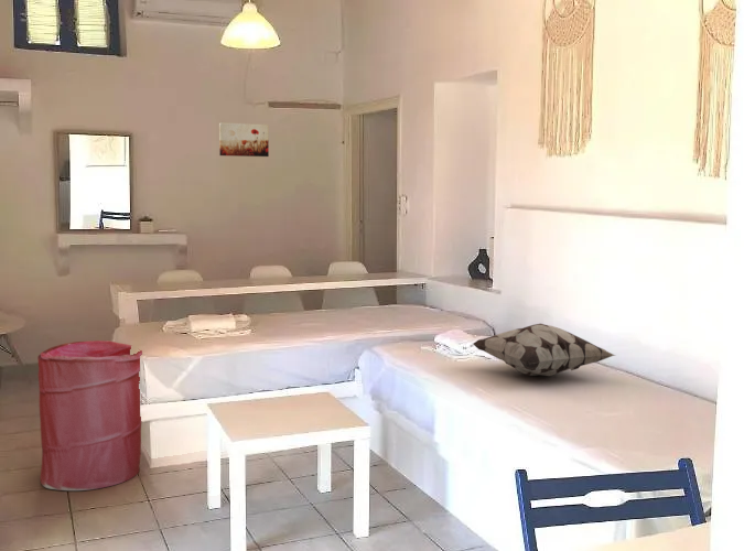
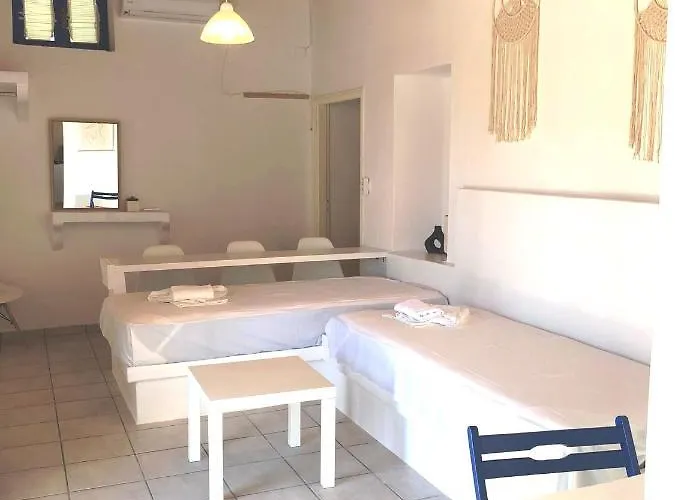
- wall art [218,121,270,158]
- laundry hamper [36,339,143,491]
- decorative pillow [472,323,617,377]
